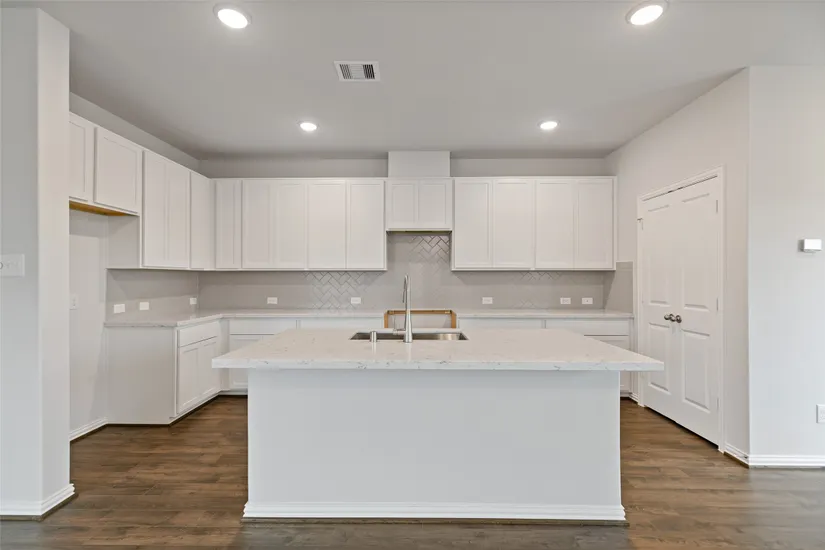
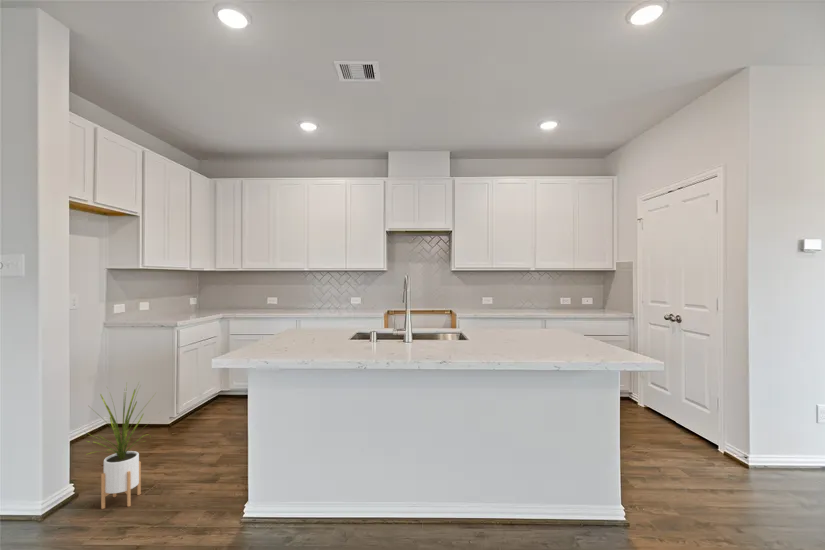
+ house plant [82,380,162,510]
